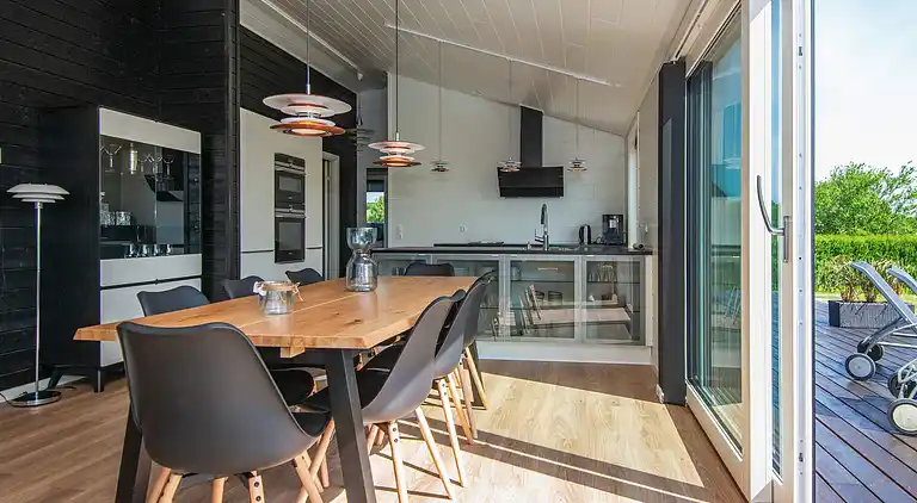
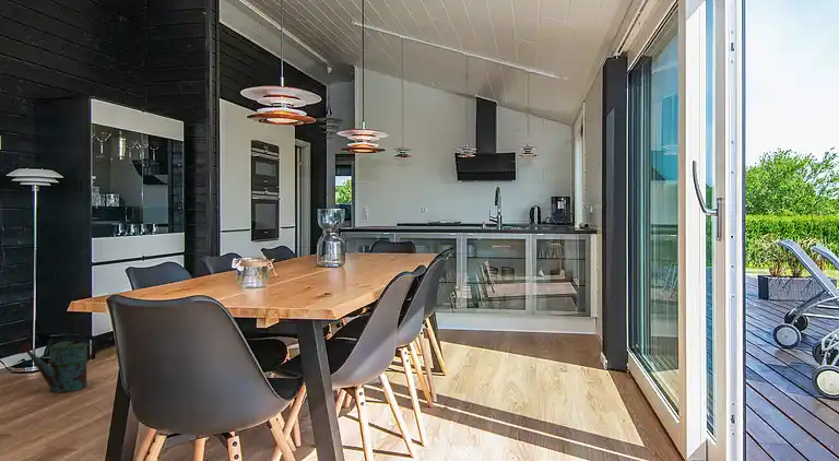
+ watering can [17,340,97,393]
